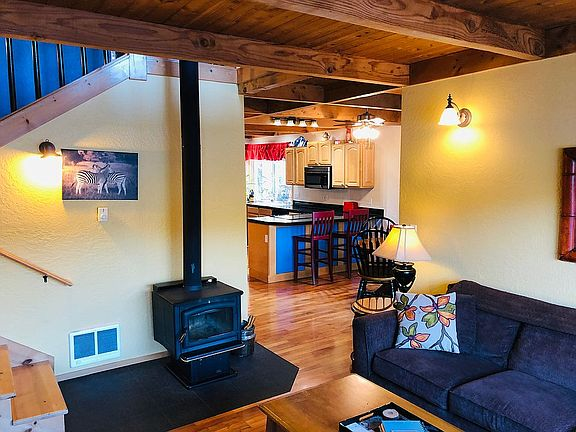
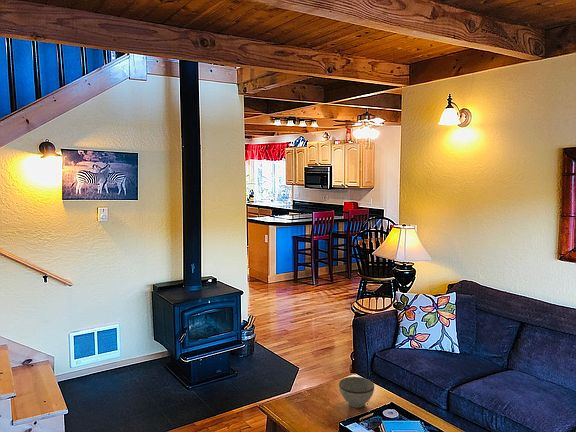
+ bowl [338,376,375,409]
